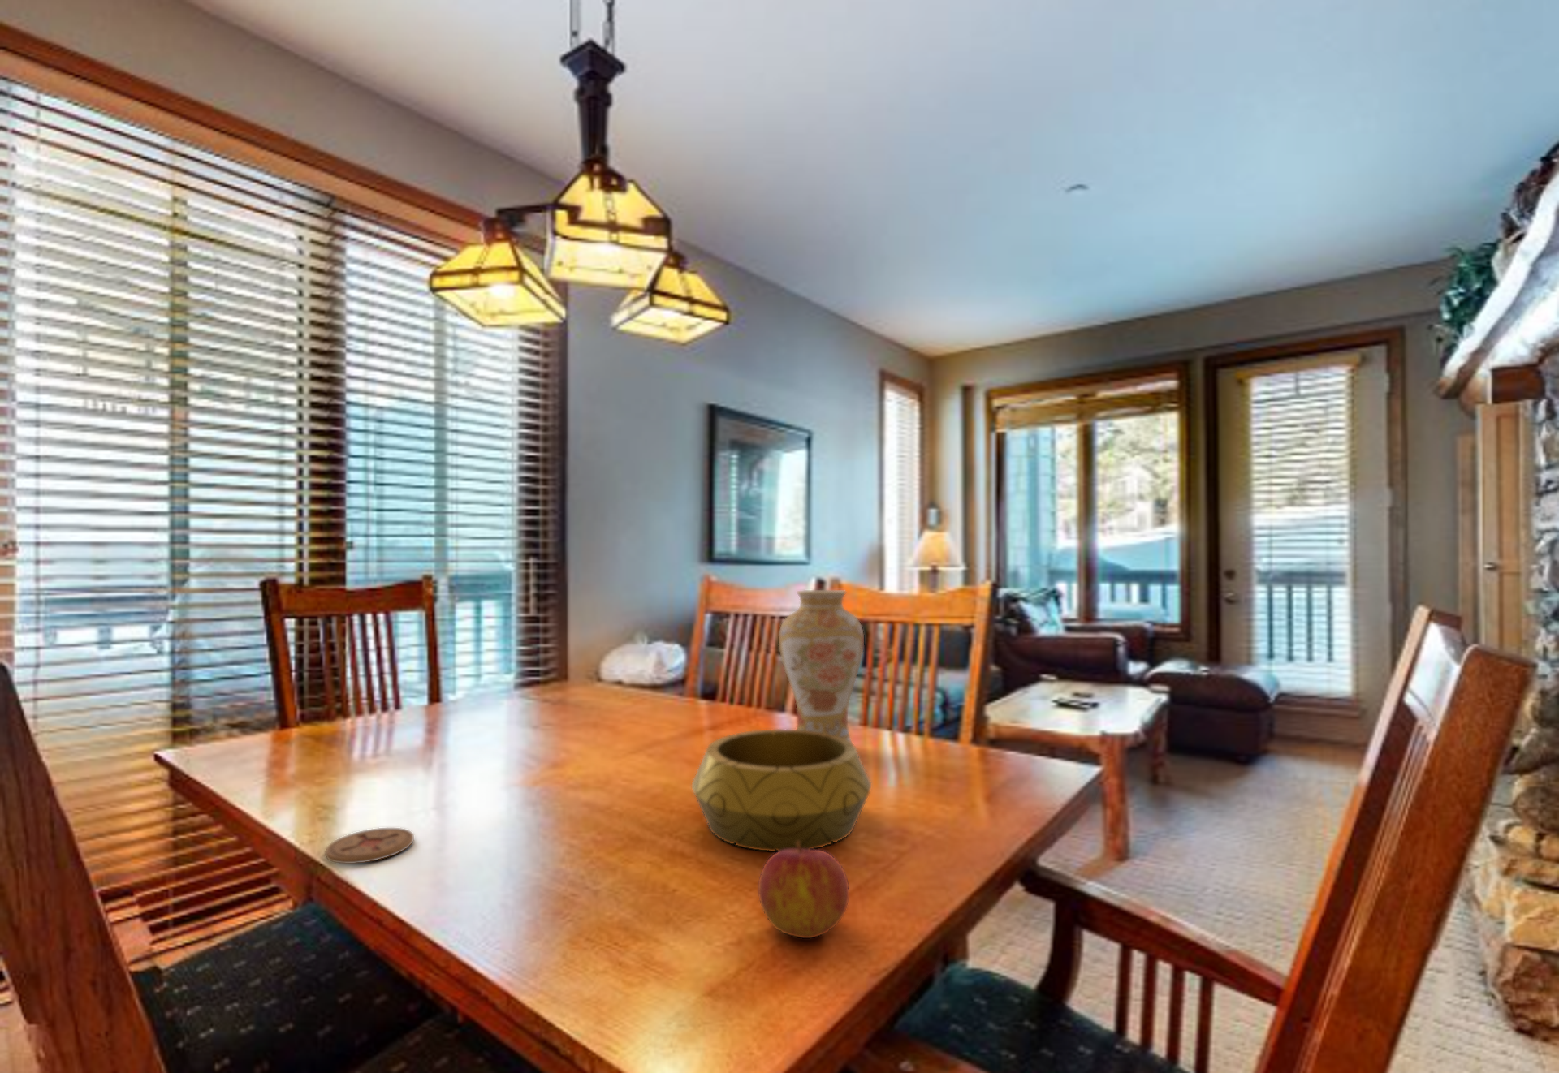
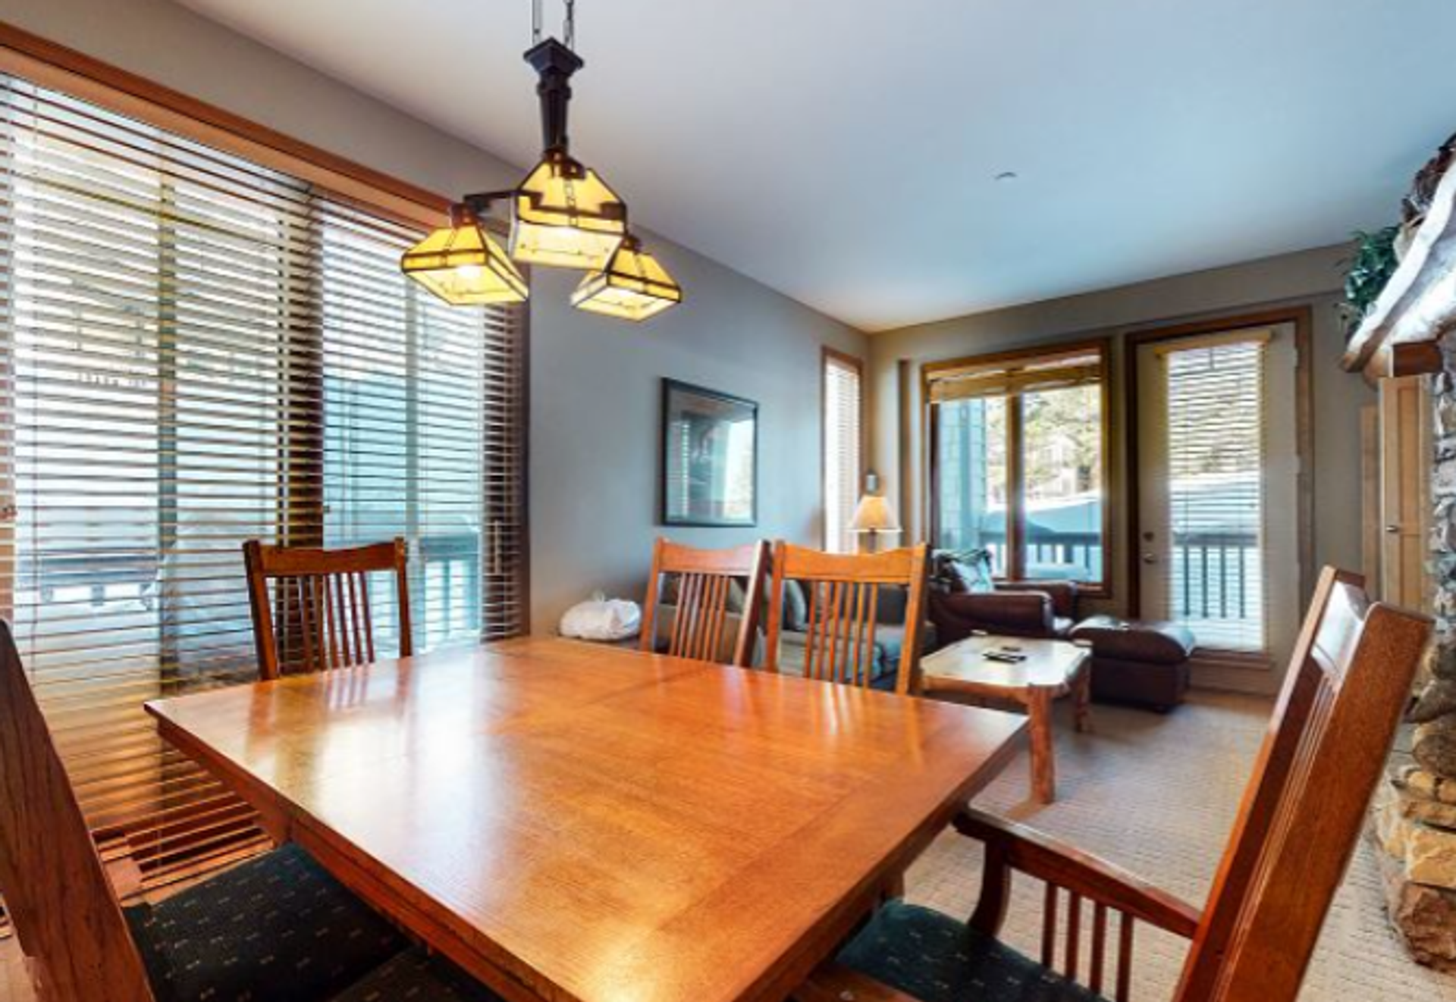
- coaster [323,827,415,865]
- apple [757,841,849,939]
- vase [778,590,865,744]
- decorative bowl [691,728,872,853]
